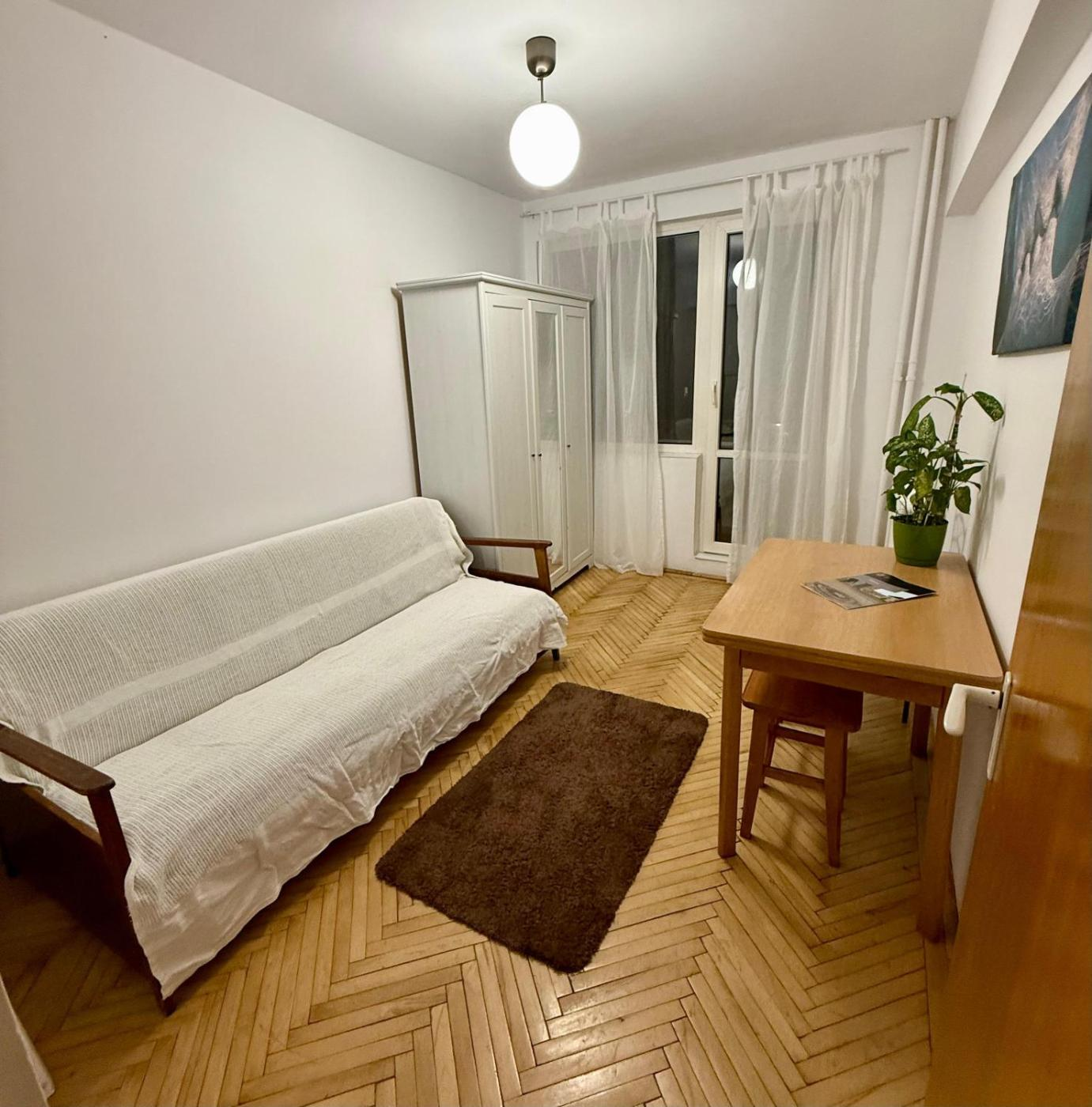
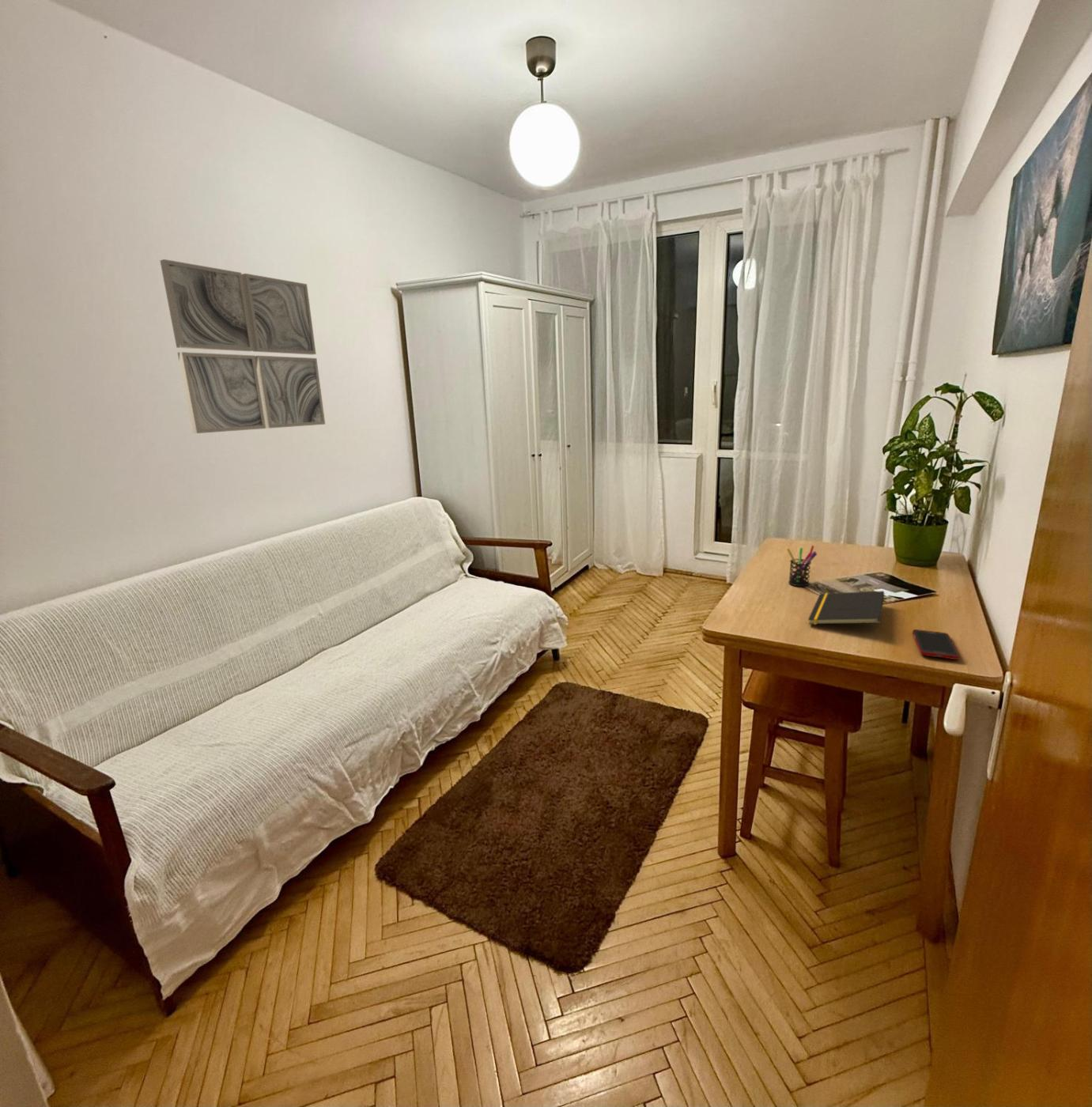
+ notepad [807,590,885,625]
+ cell phone [912,629,960,660]
+ pen holder [786,545,818,587]
+ wall art [159,259,326,434]
